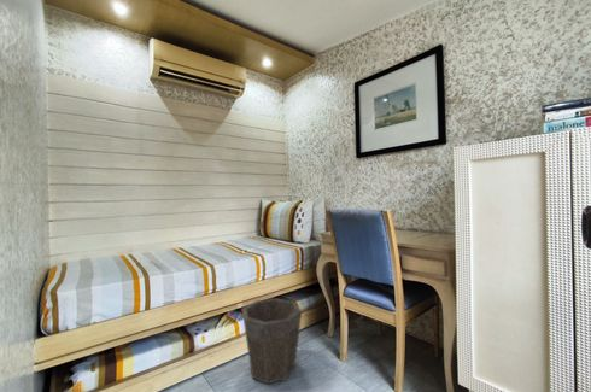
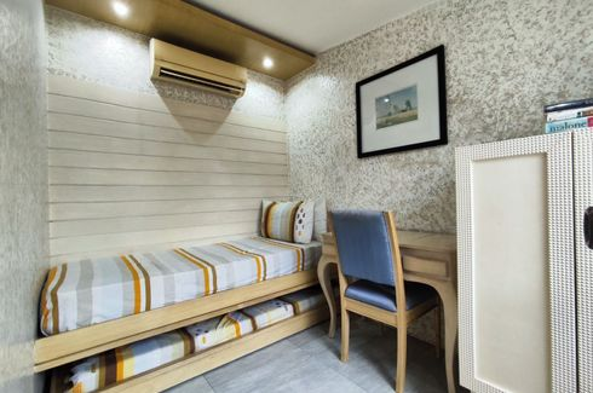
- waste bin [240,297,303,385]
